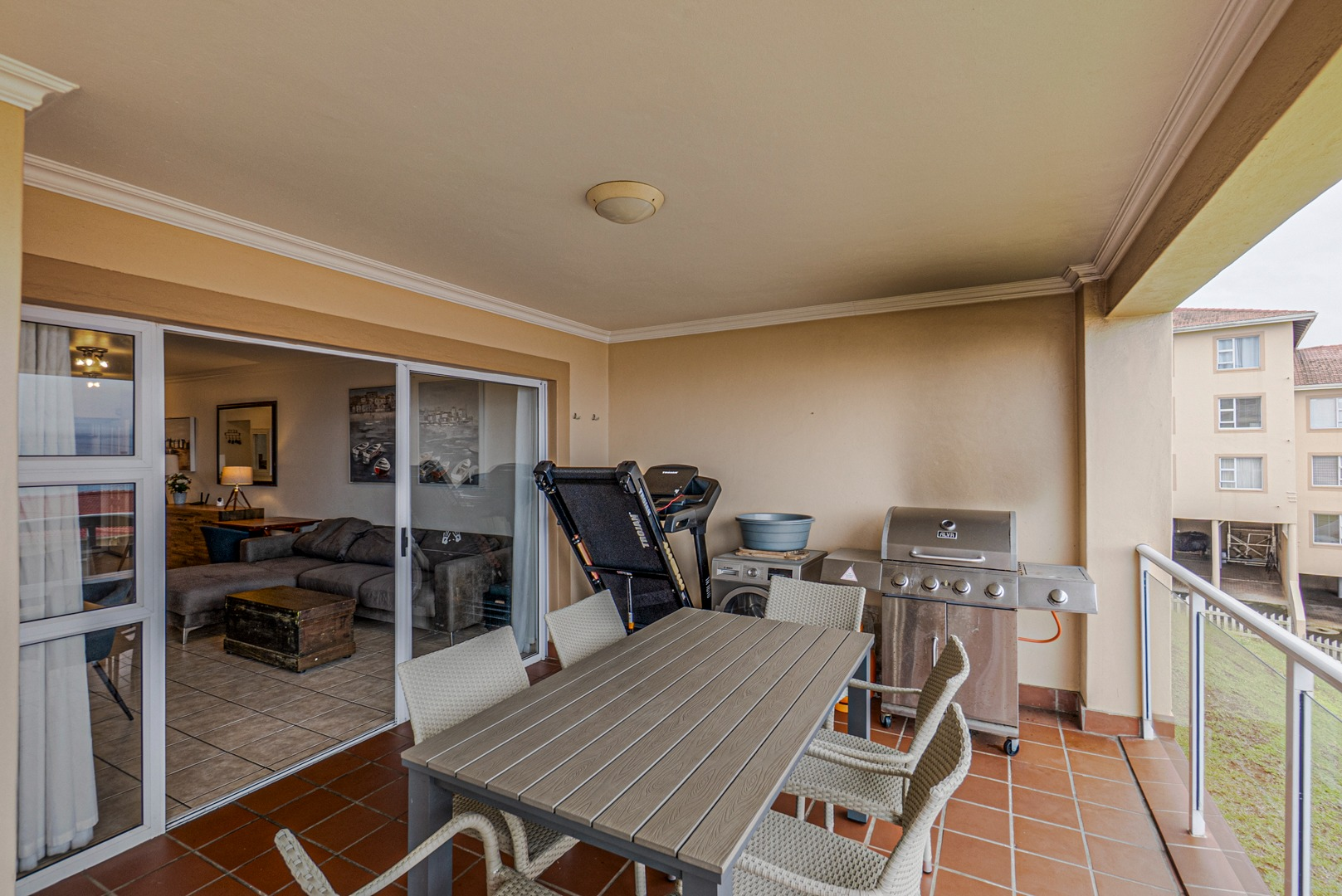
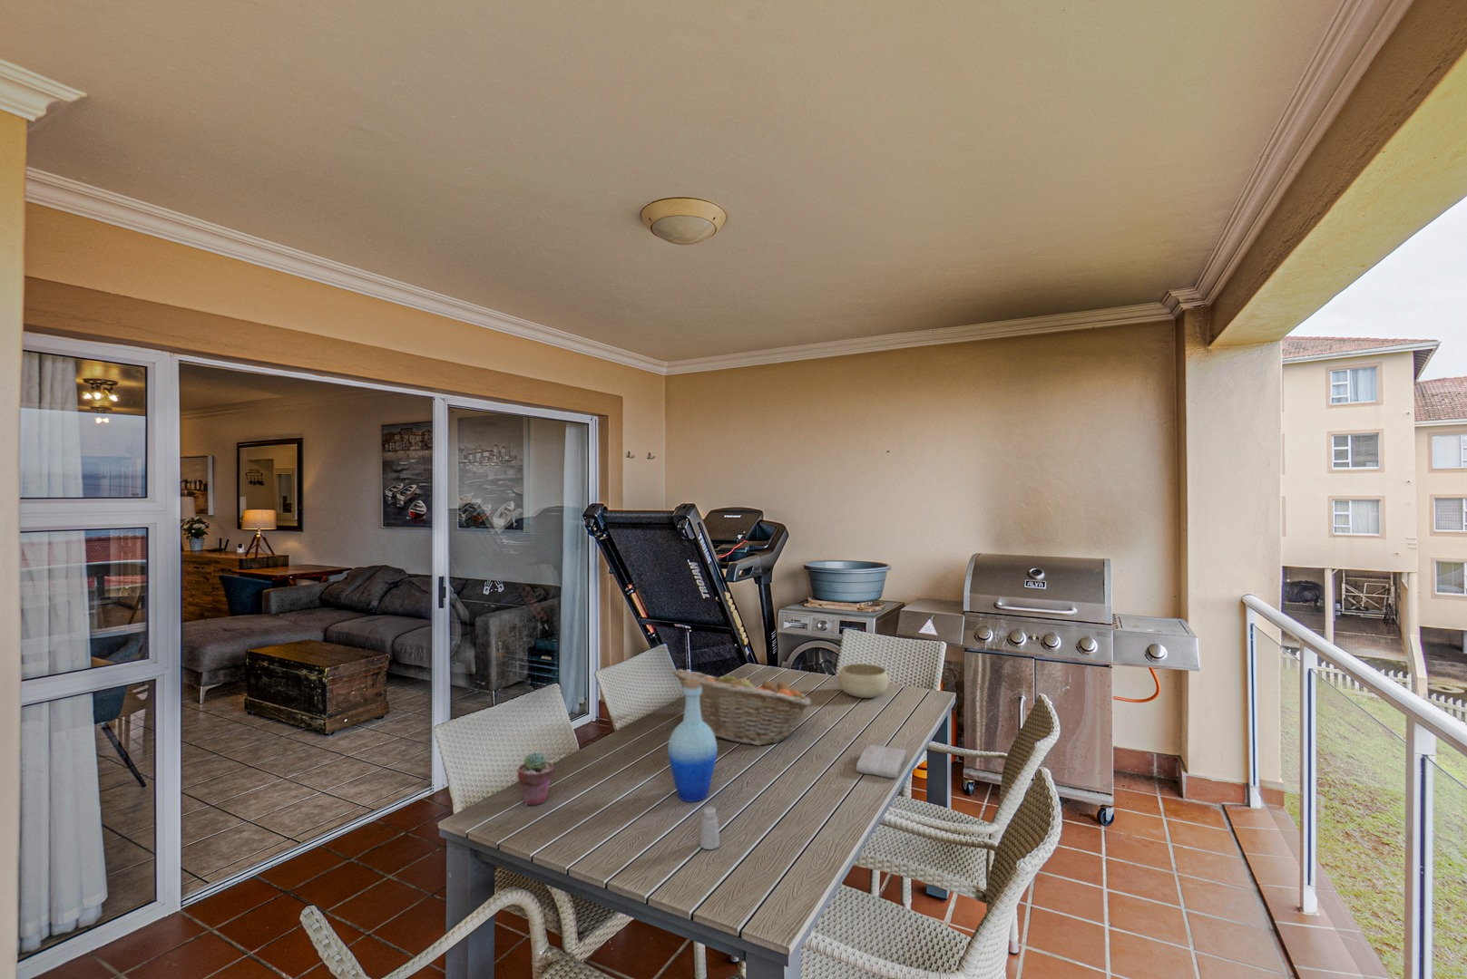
+ saltshaker [700,806,720,850]
+ bowl [837,662,889,699]
+ bottle [667,679,718,803]
+ potted succulent [516,751,555,806]
+ fruit basket [672,668,812,746]
+ washcloth [856,744,907,779]
